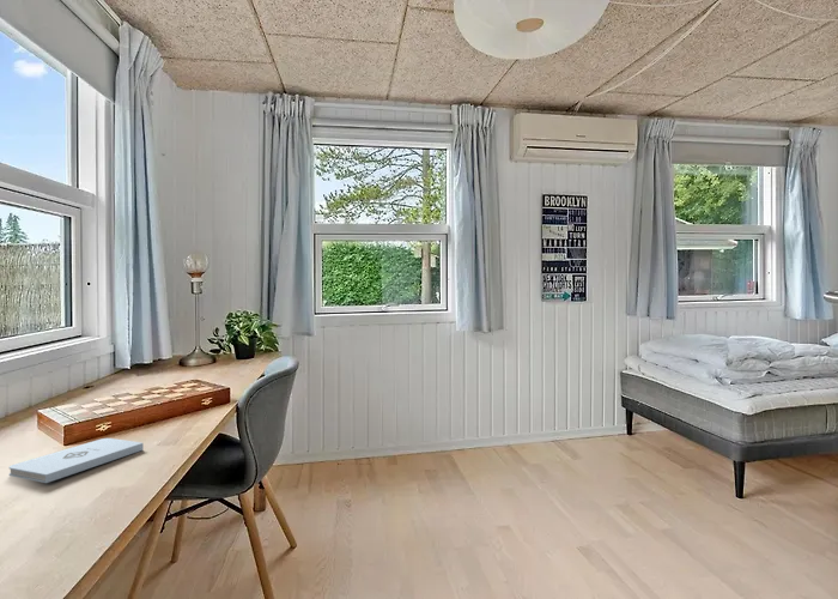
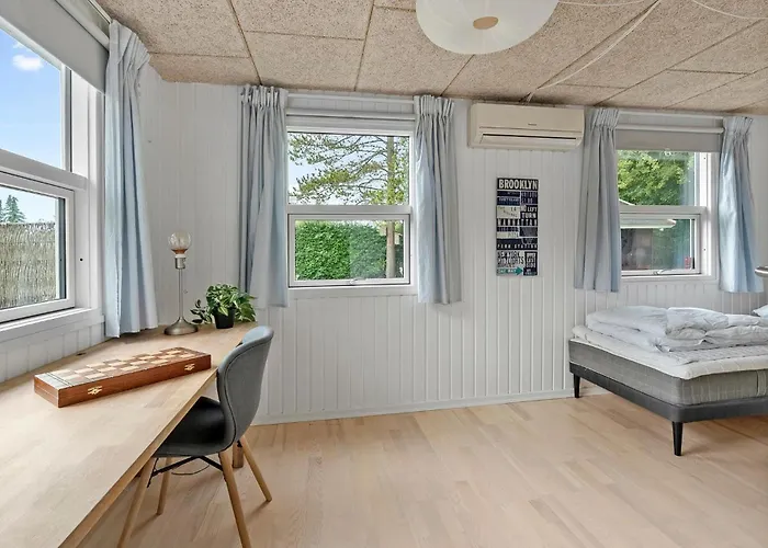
- notepad [8,437,145,484]
